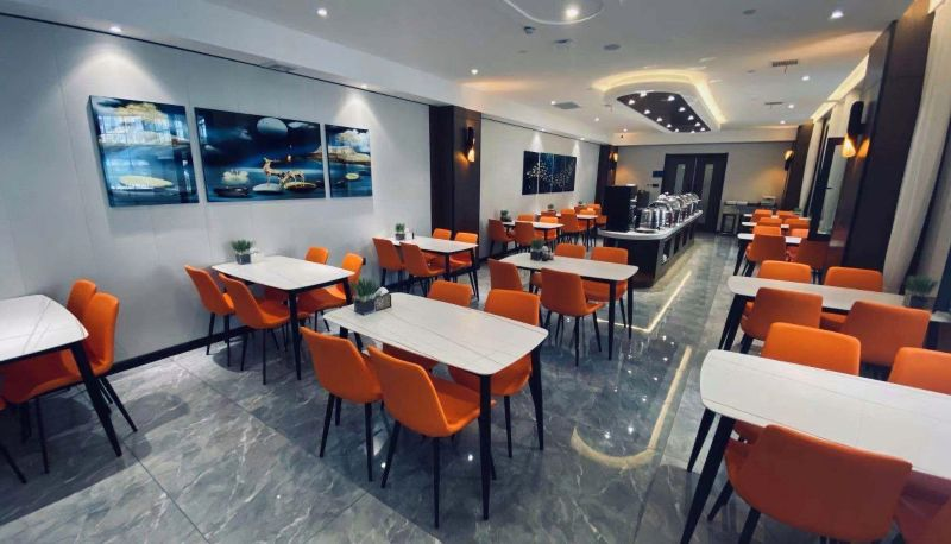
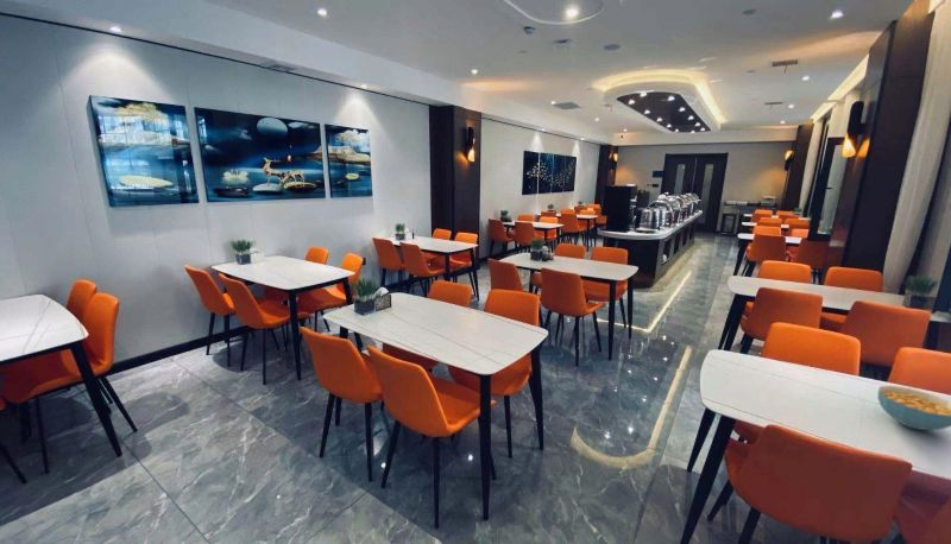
+ cereal bowl [876,385,951,431]
